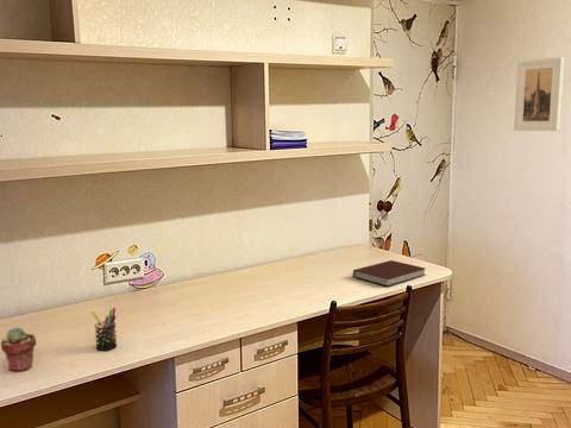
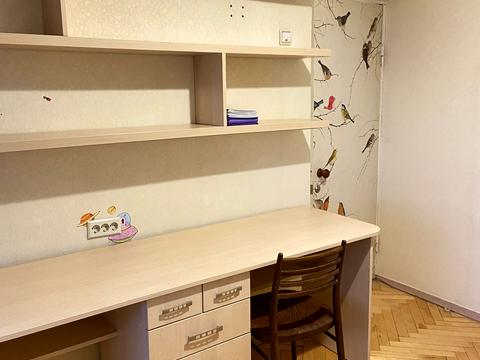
- pen holder [90,307,118,352]
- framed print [513,56,565,132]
- potted succulent [0,327,38,372]
- notebook [352,259,427,288]
